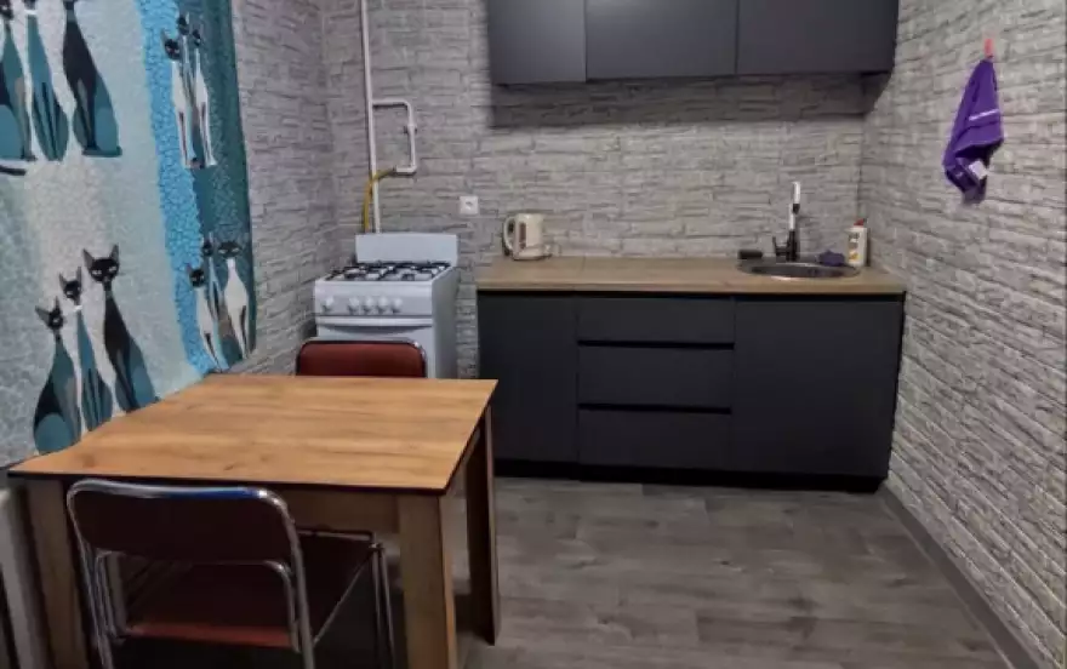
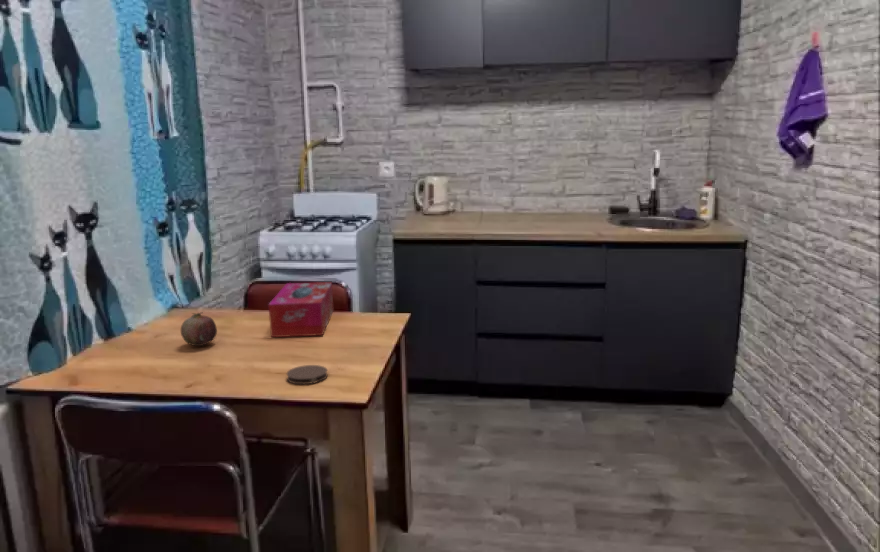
+ coaster [286,364,329,385]
+ tissue box [267,281,335,338]
+ fruit [180,312,218,347]
